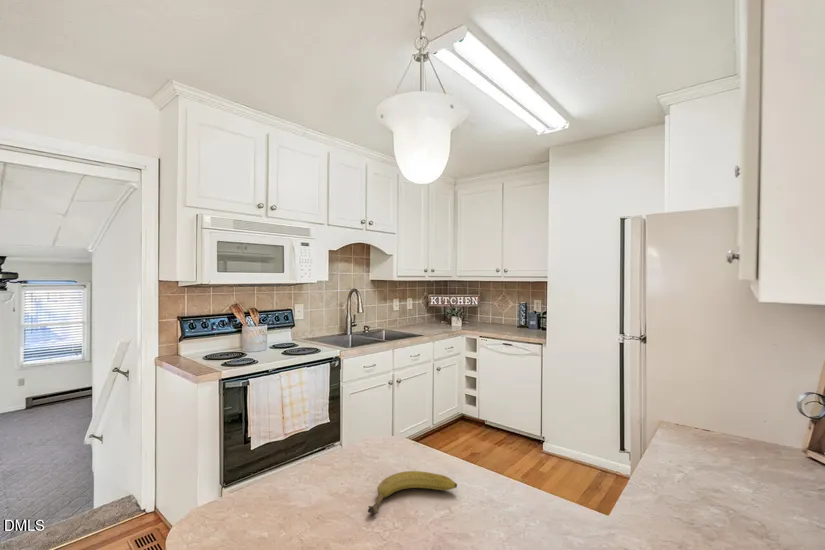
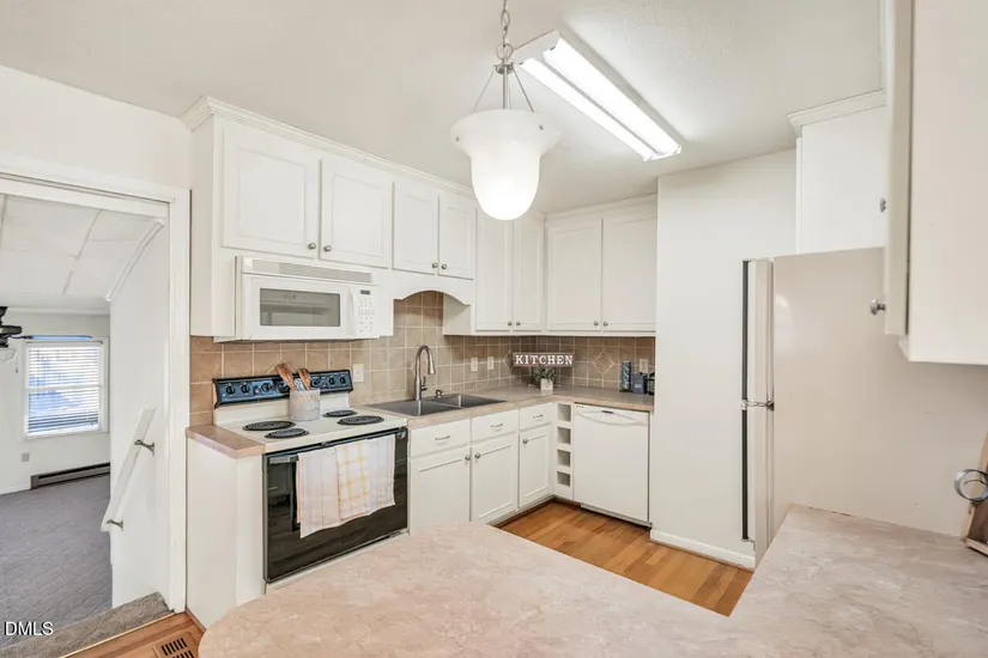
- fruit [367,470,458,516]
